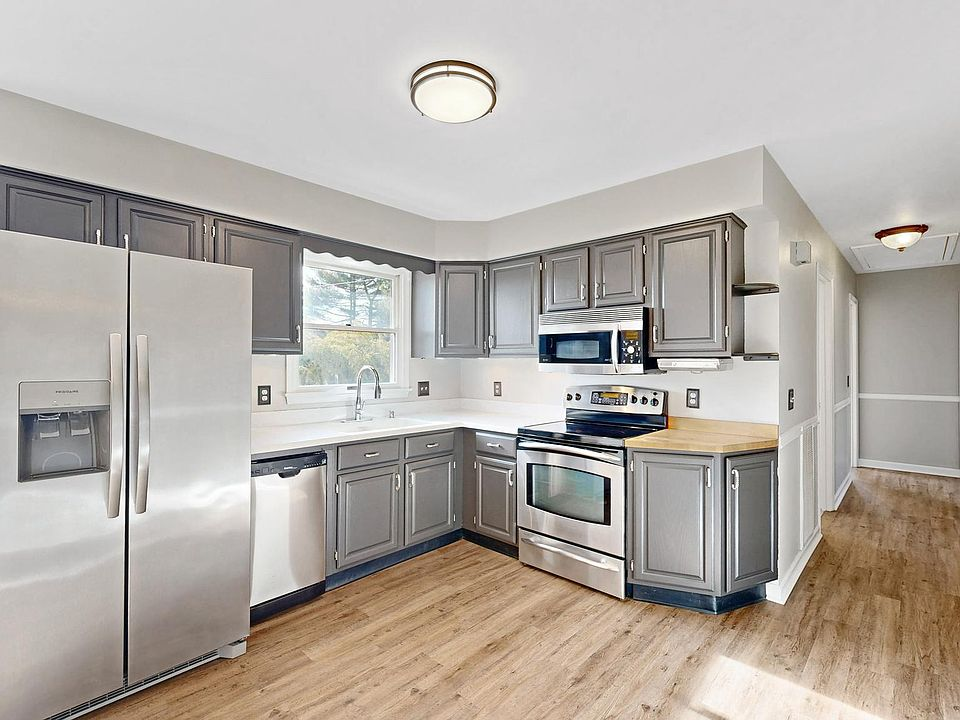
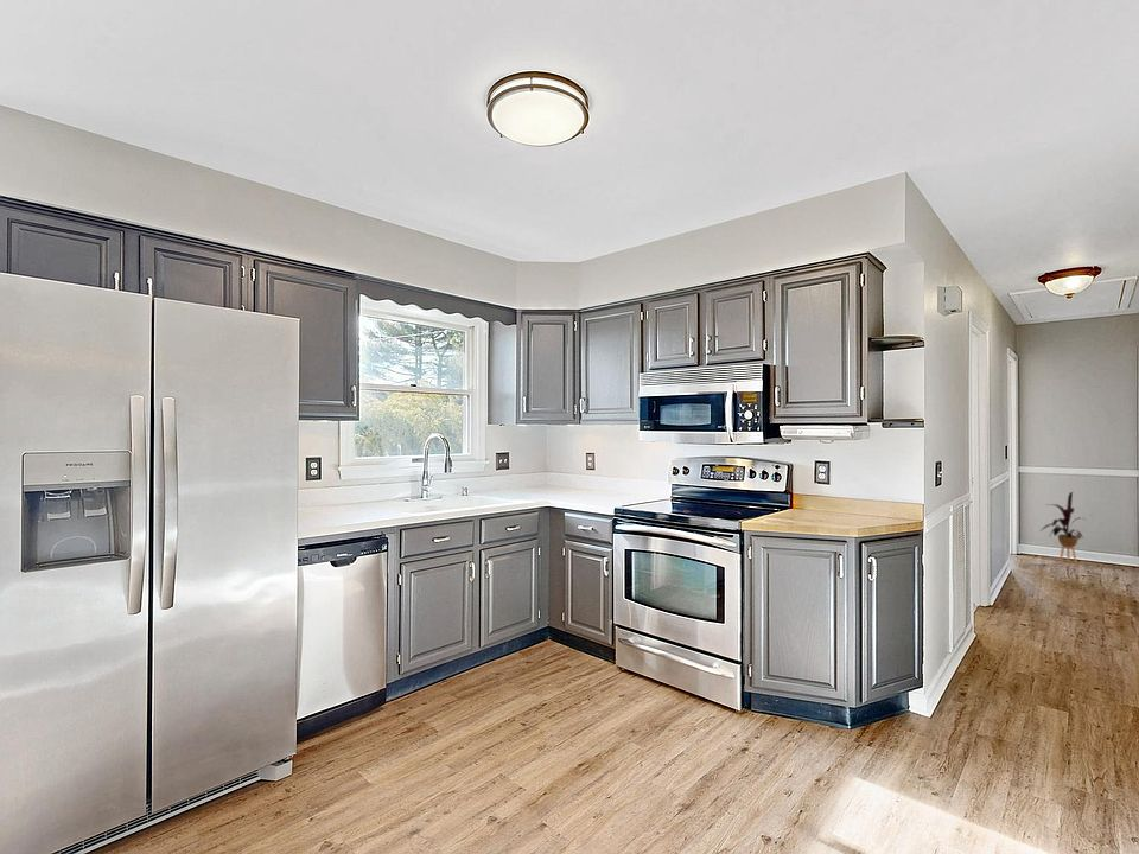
+ house plant [1038,491,1087,567]
